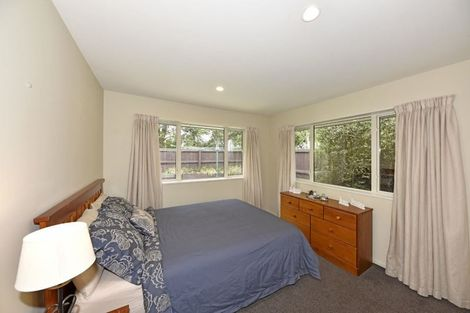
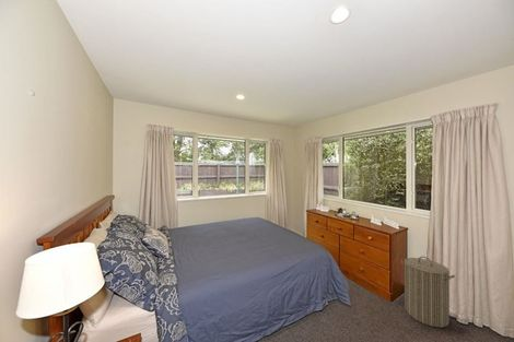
+ laundry hamper [400,256,456,329]
